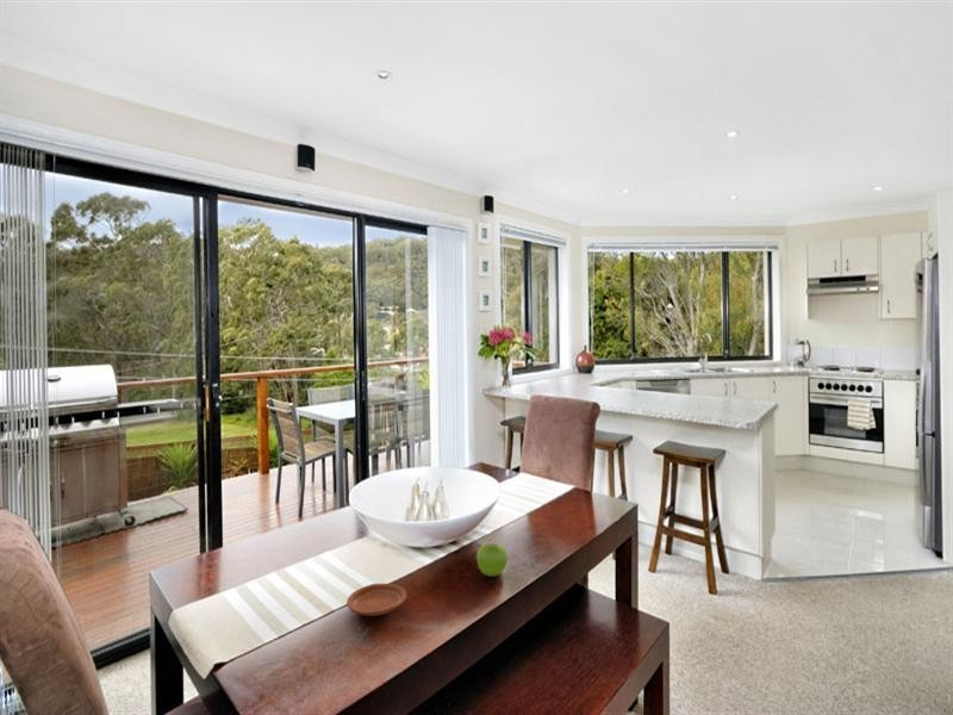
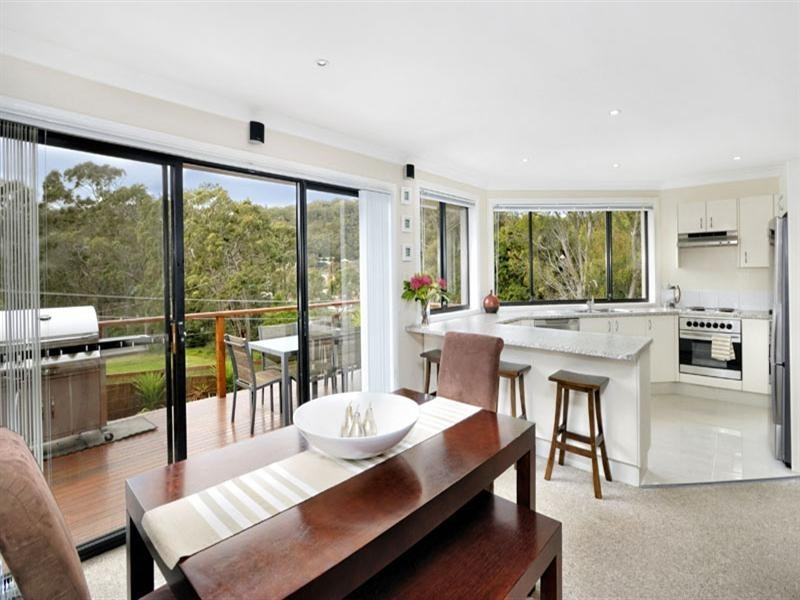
- fruit [475,542,509,578]
- plate [345,583,407,617]
